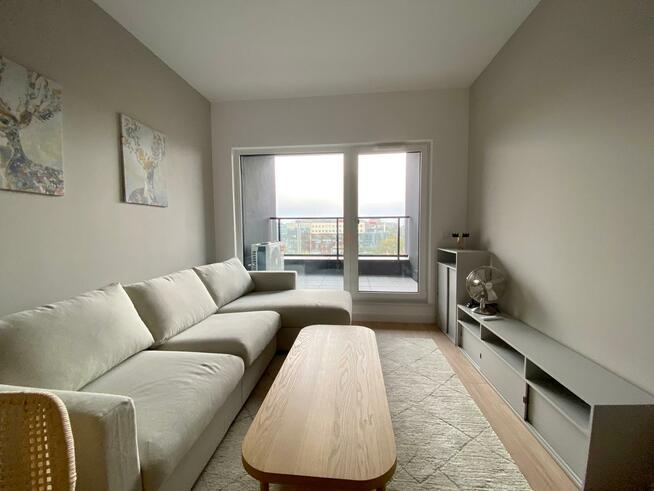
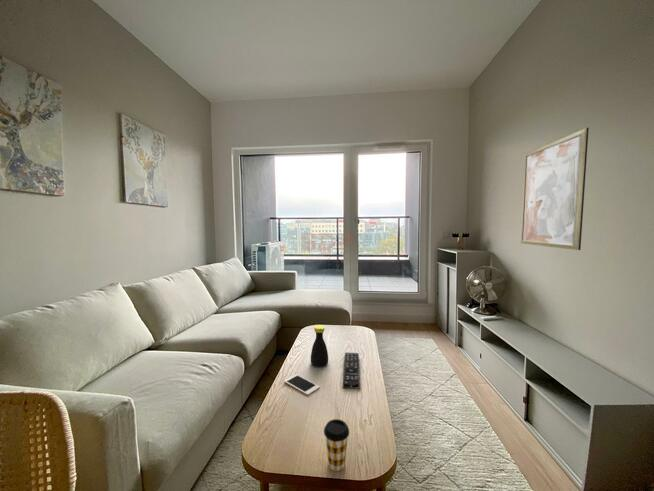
+ coffee cup [323,418,350,472]
+ remote control [342,352,361,390]
+ wall art [520,127,590,251]
+ cell phone [283,373,321,396]
+ bottle [310,324,329,368]
